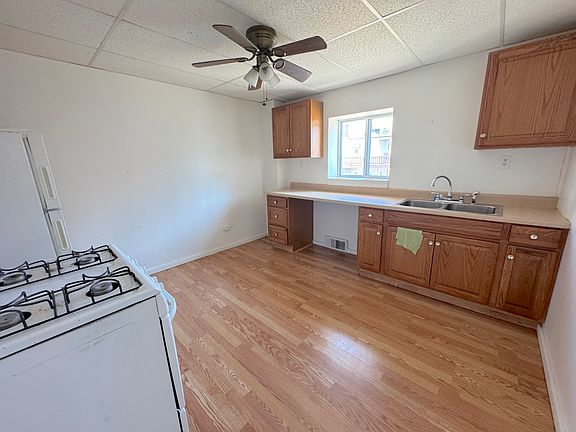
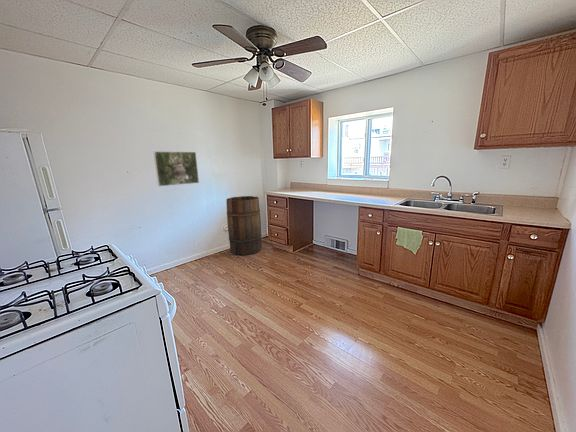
+ wooden barrel [225,195,262,256]
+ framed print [152,150,200,187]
